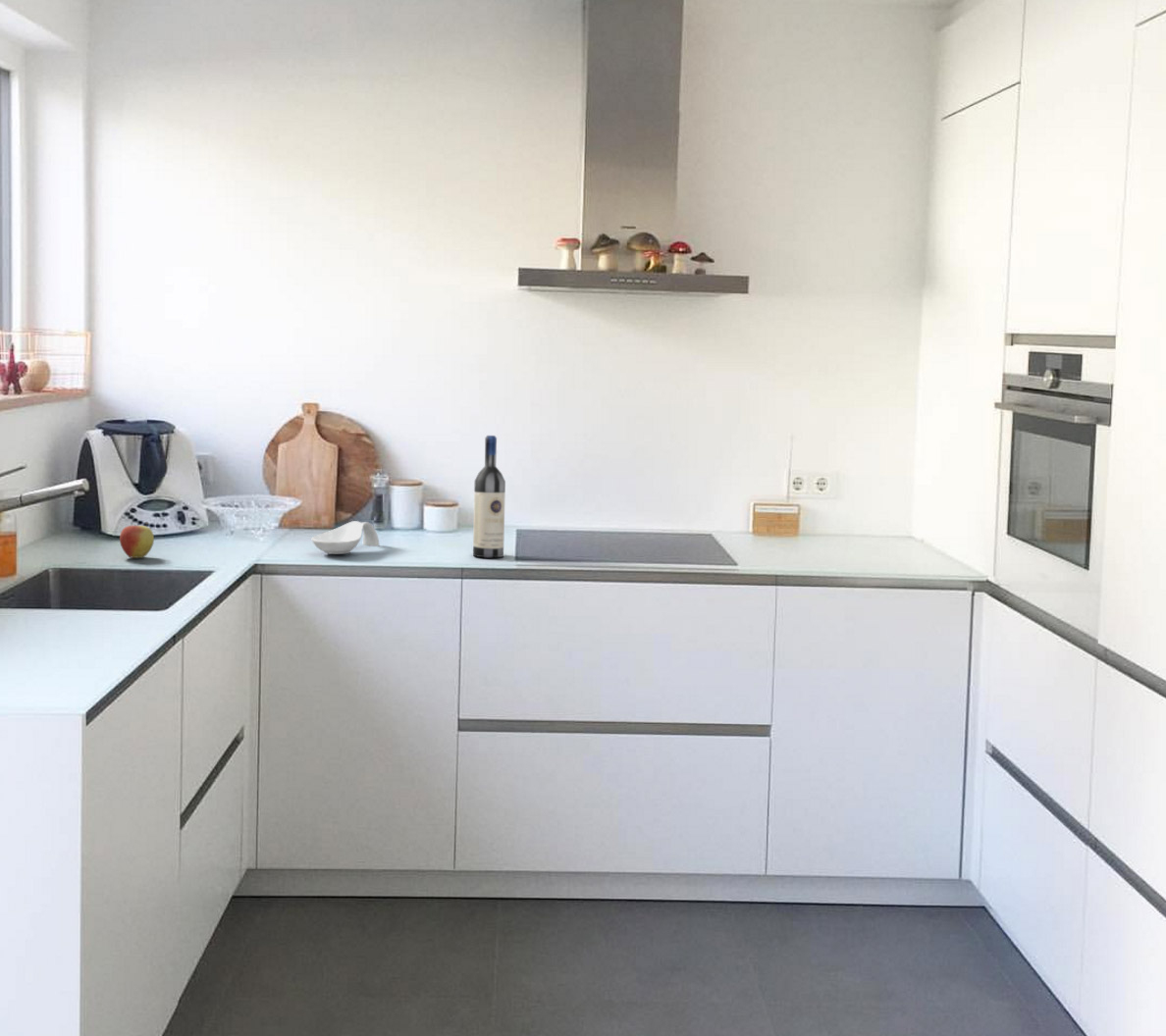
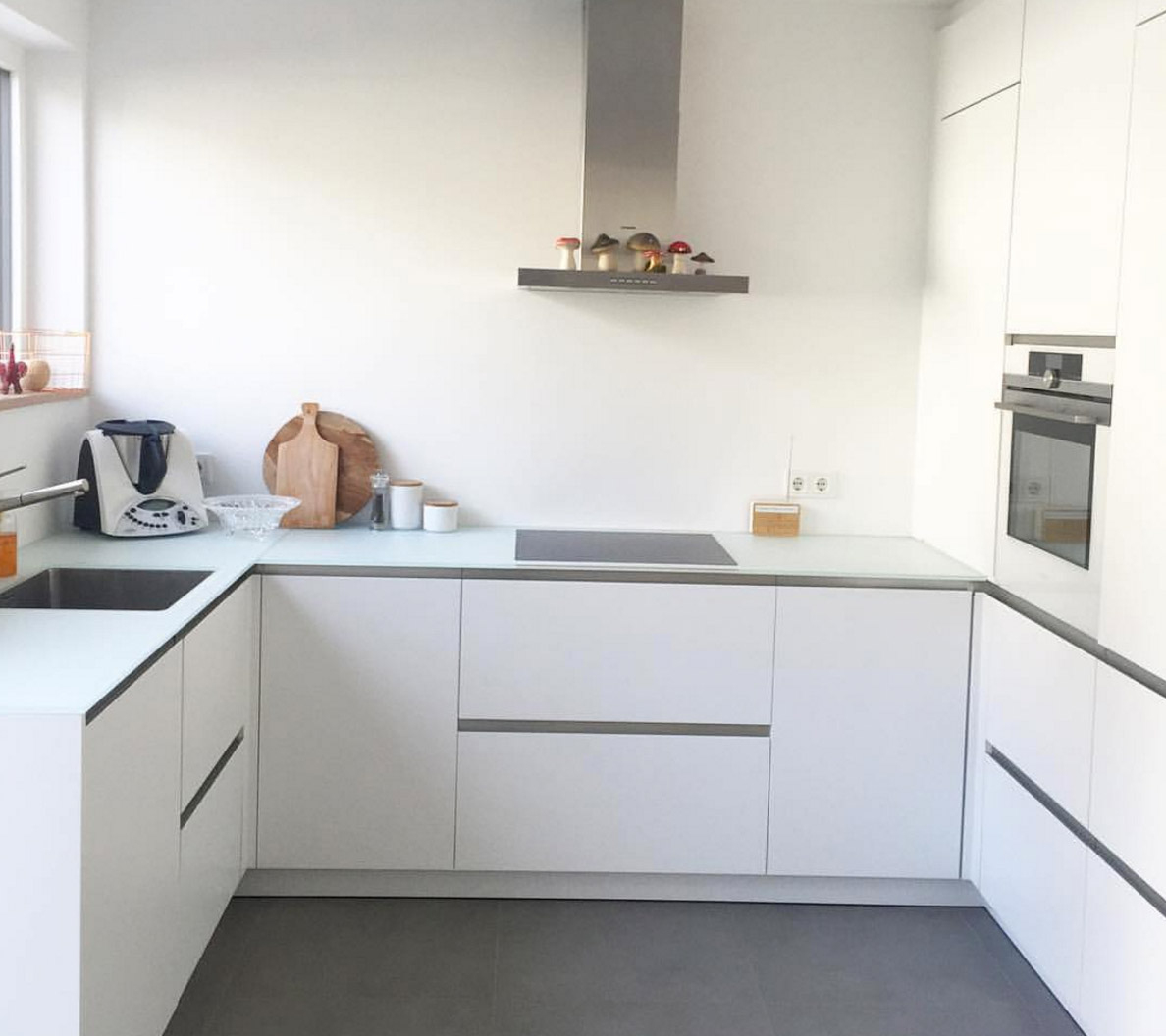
- wine bottle [472,435,506,558]
- apple [119,522,155,559]
- spoon rest [311,520,380,555]
